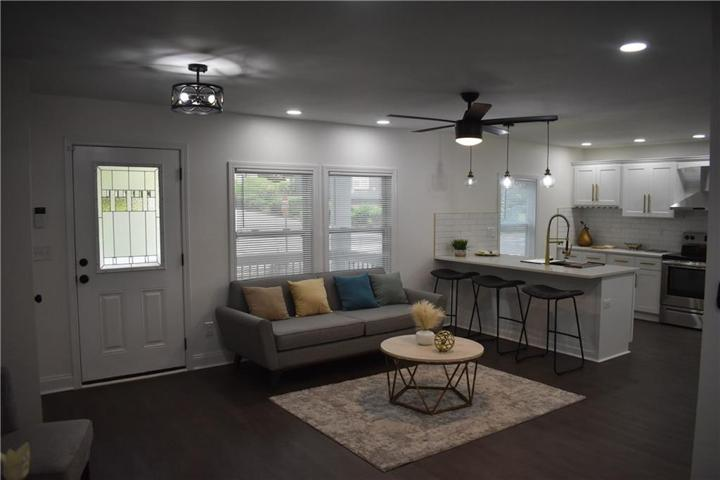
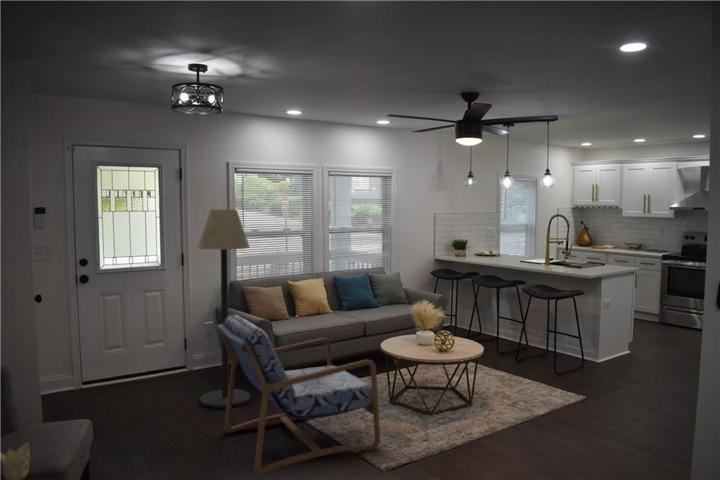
+ armchair [216,314,382,475]
+ floor lamp [197,209,251,409]
